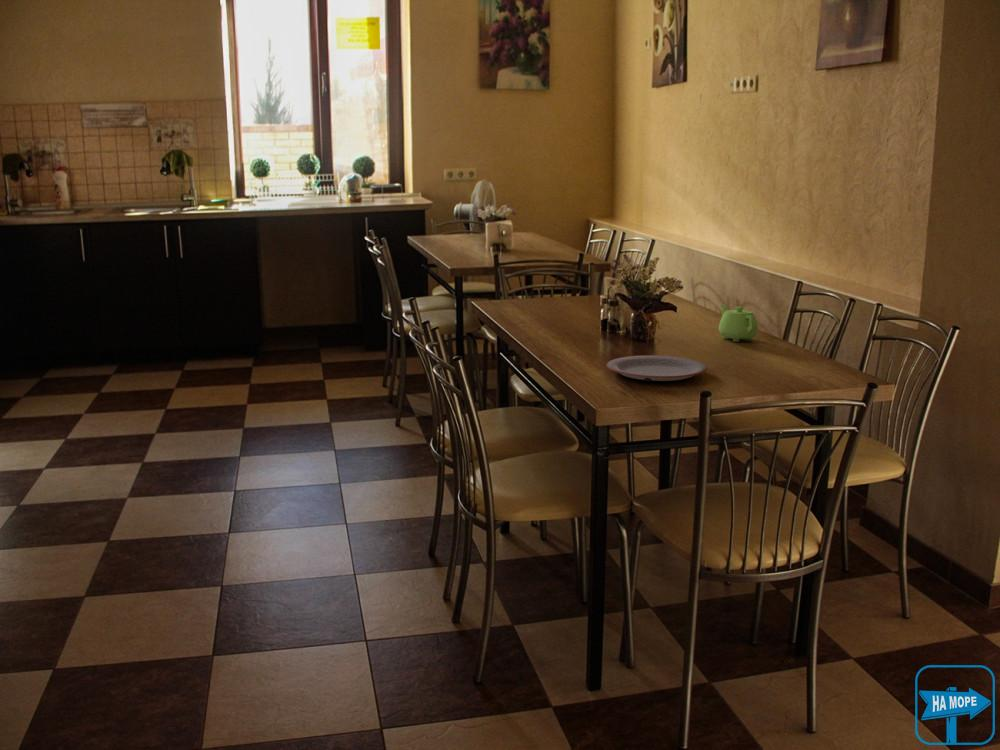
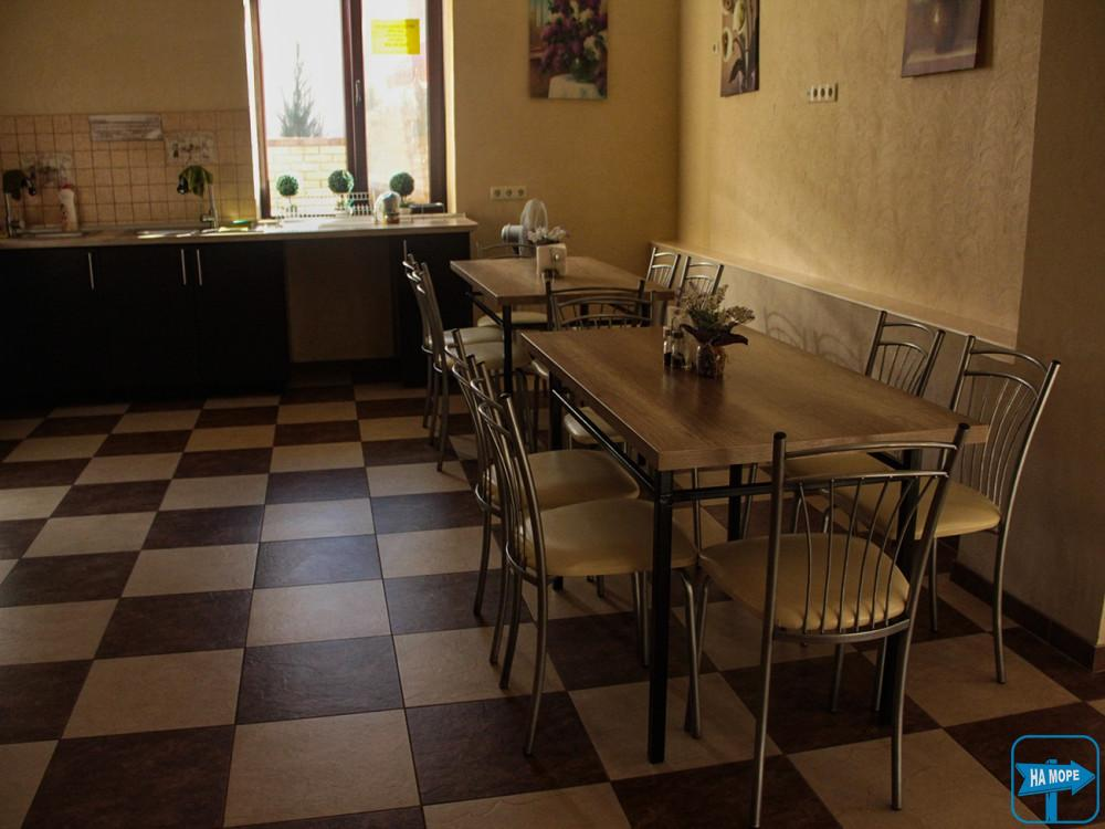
- plate [606,354,709,382]
- teapot [718,304,759,343]
